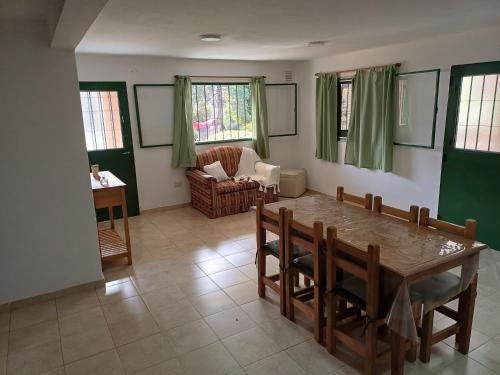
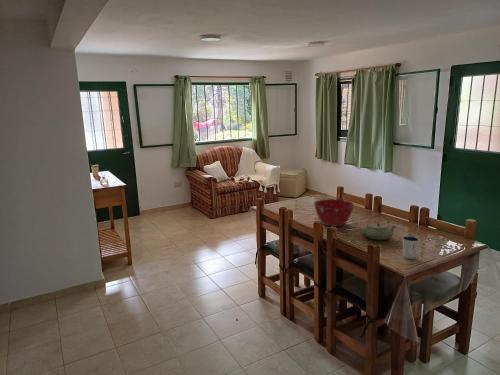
+ mixing bowl [313,198,355,227]
+ dixie cup [401,235,420,260]
+ teapot [362,214,397,241]
